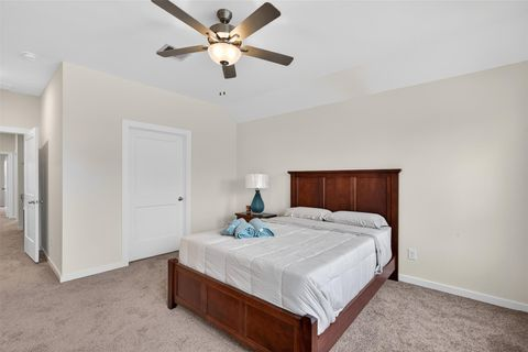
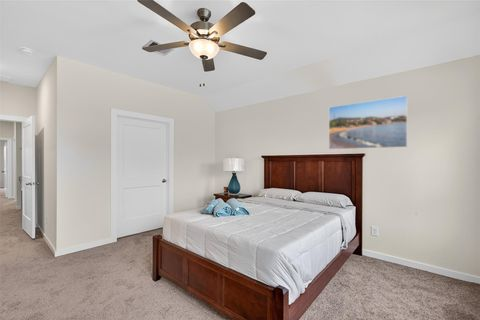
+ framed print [328,95,408,150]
